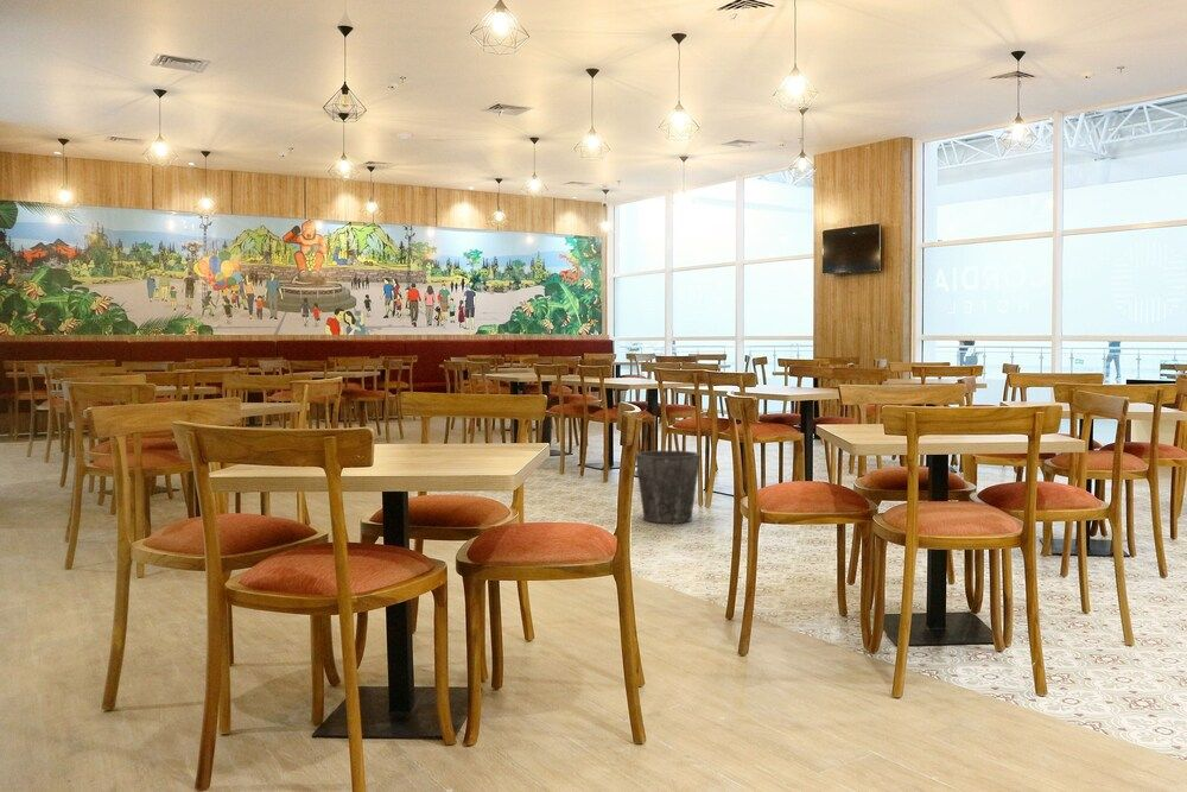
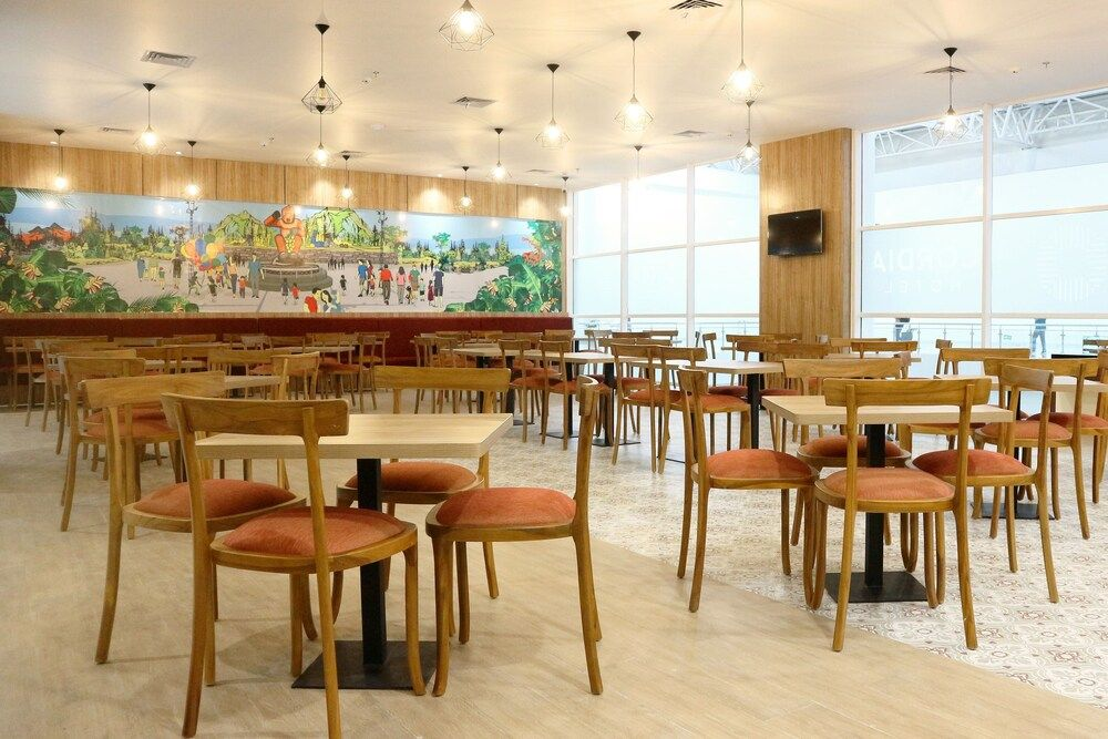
- waste bin [635,450,702,525]
